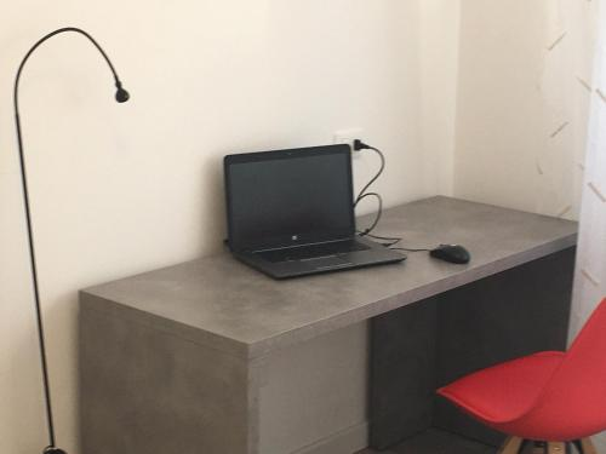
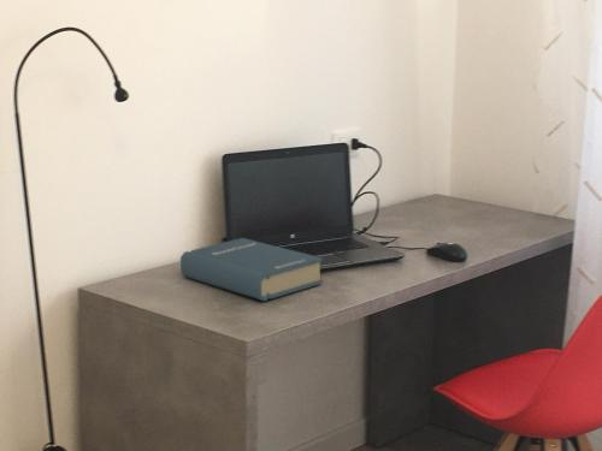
+ hardback book [179,237,324,302]
